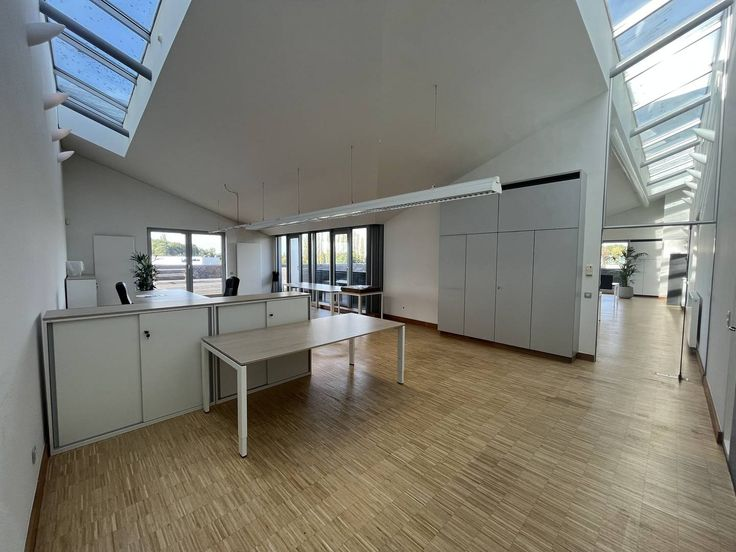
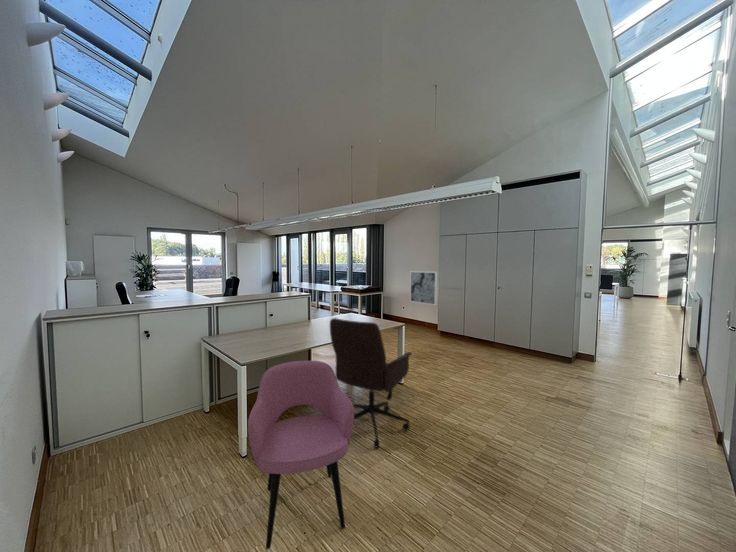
+ wall art [409,270,438,306]
+ armchair [247,359,355,550]
+ office chair [329,317,413,449]
